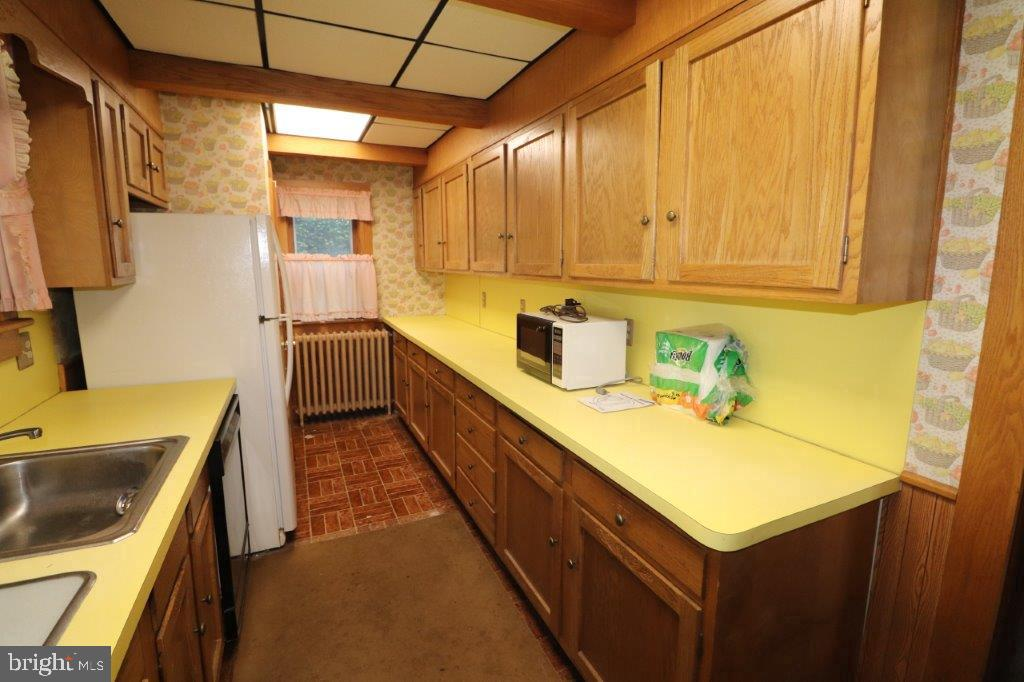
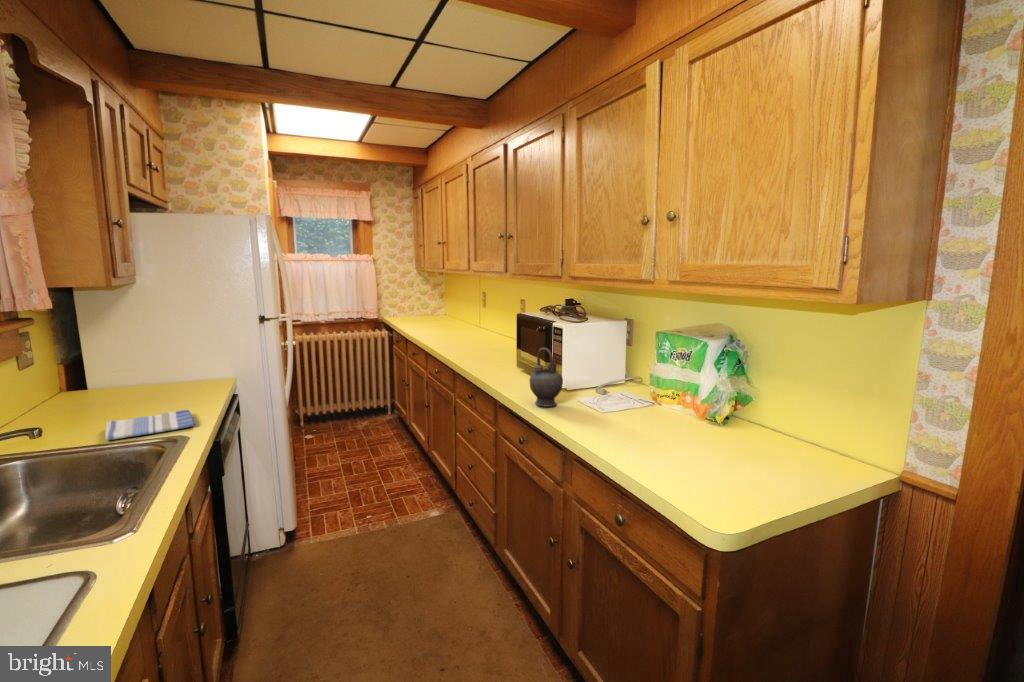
+ dish towel [104,409,197,441]
+ teapot [528,347,564,408]
